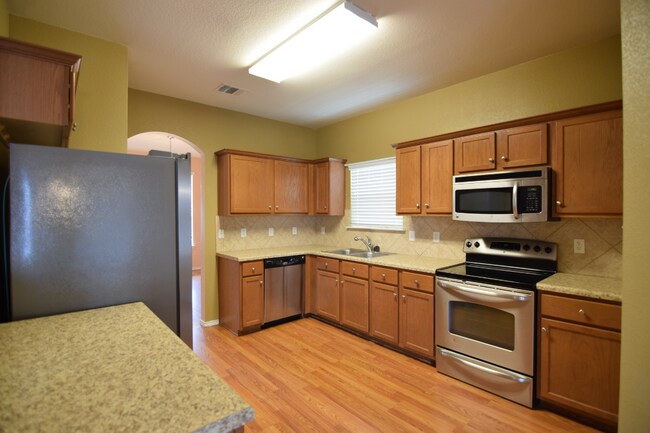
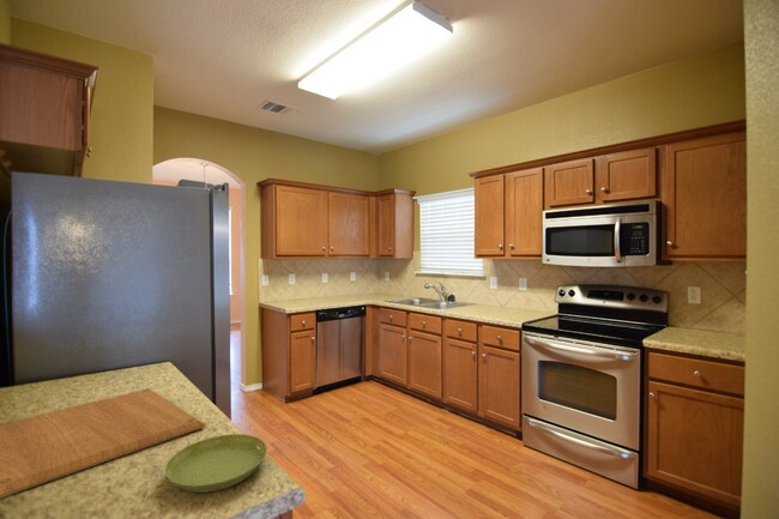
+ chopping board [0,387,206,499]
+ saucer [163,433,268,494]
